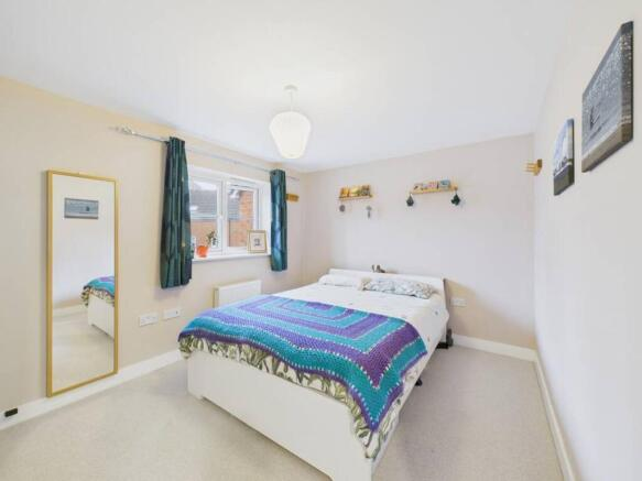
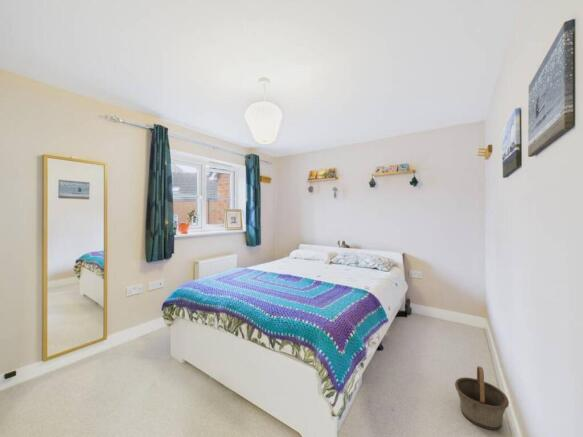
+ basket [454,365,510,431]
